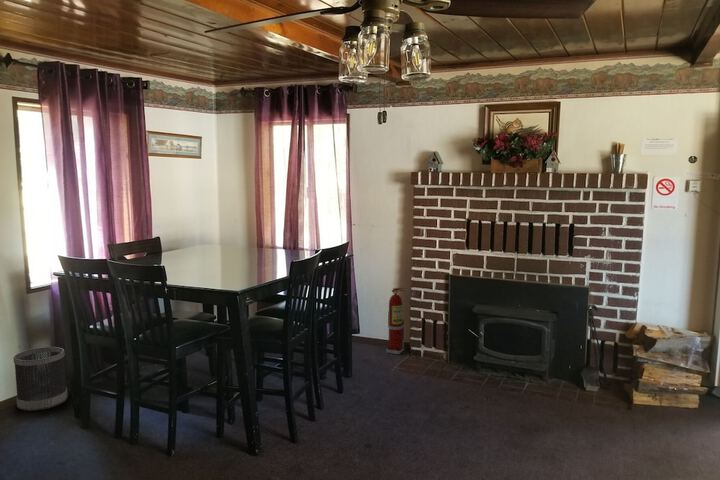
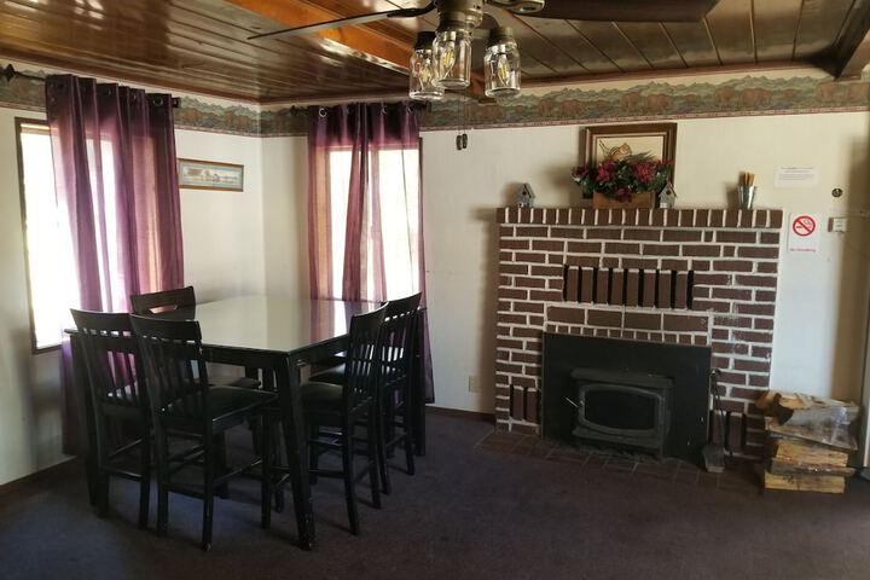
- fire extinguisher [385,287,406,355]
- wastebasket [13,346,69,412]
